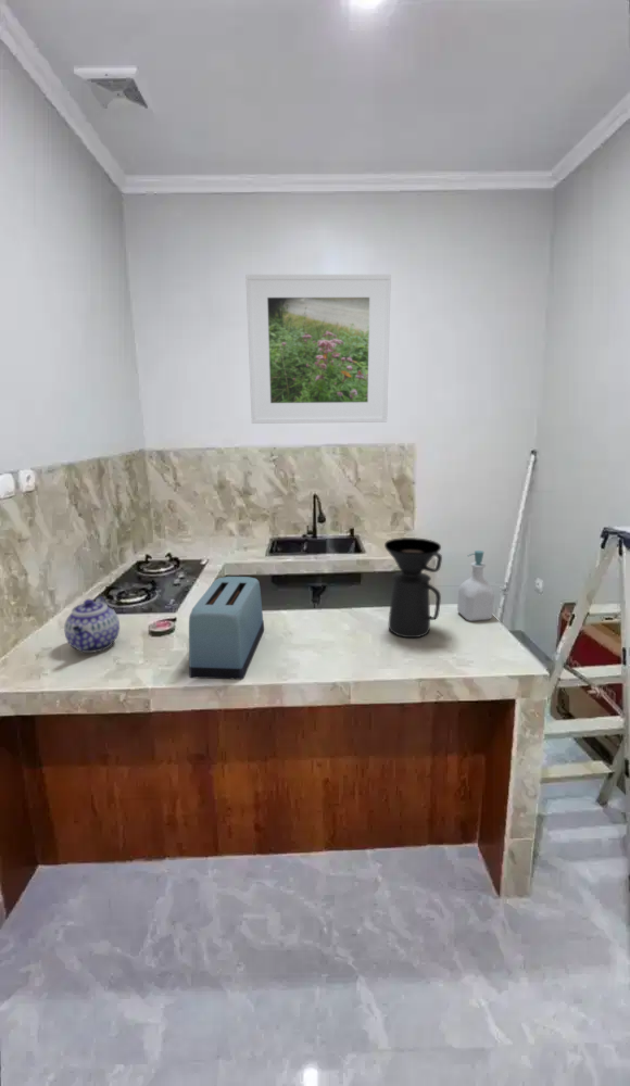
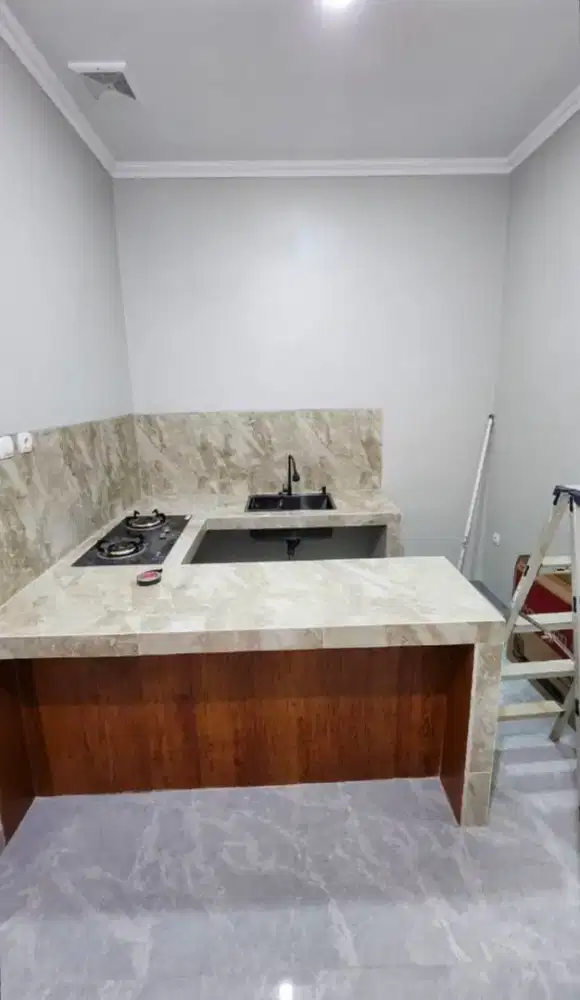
- toaster [188,576,265,681]
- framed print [244,274,392,425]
- coffee maker [383,536,443,639]
- soap bottle [456,550,495,622]
- teapot [63,595,121,654]
